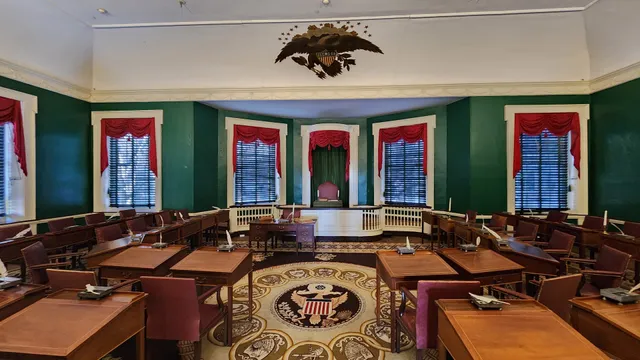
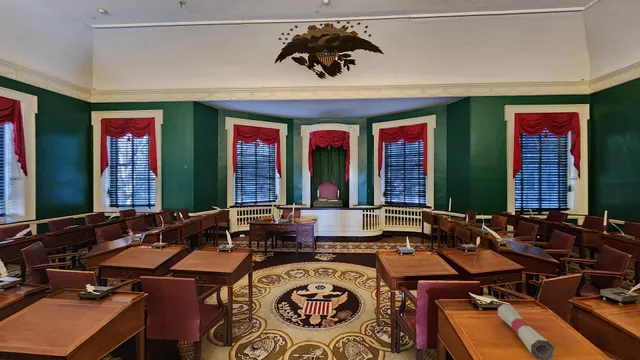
+ scroll [497,303,555,360]
